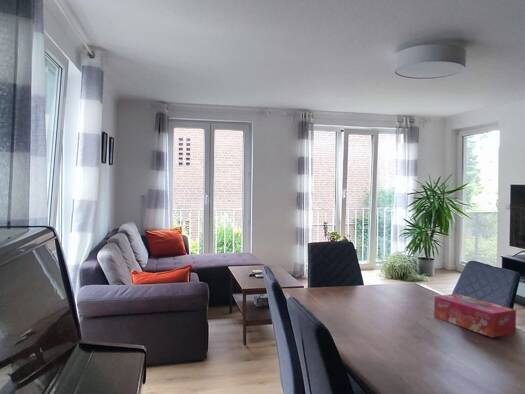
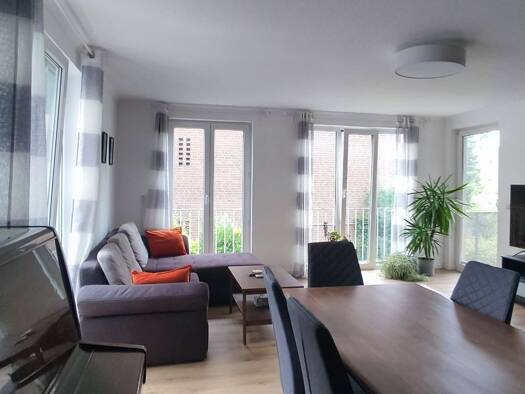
- tissue box [433,293,517,339]
